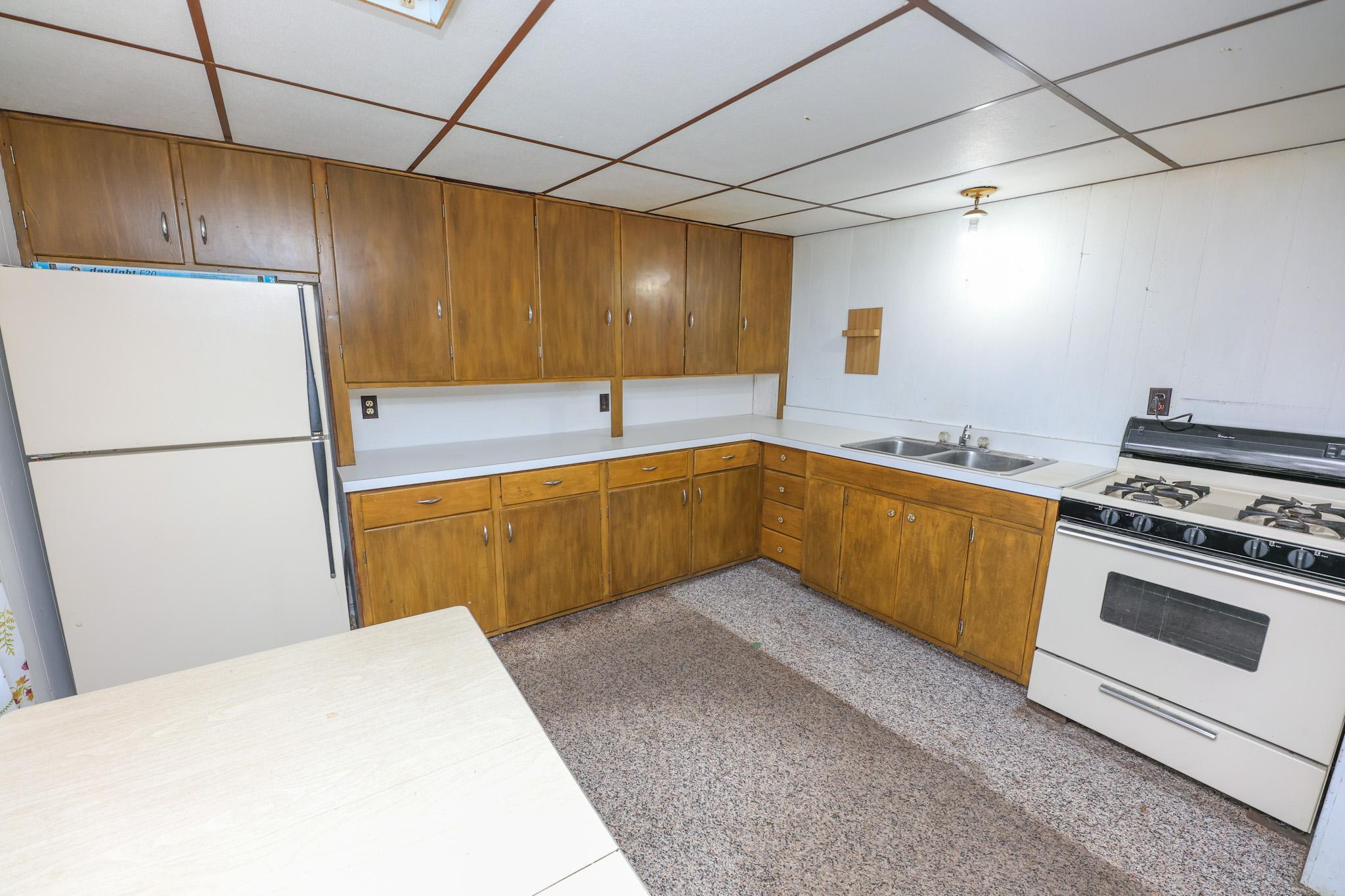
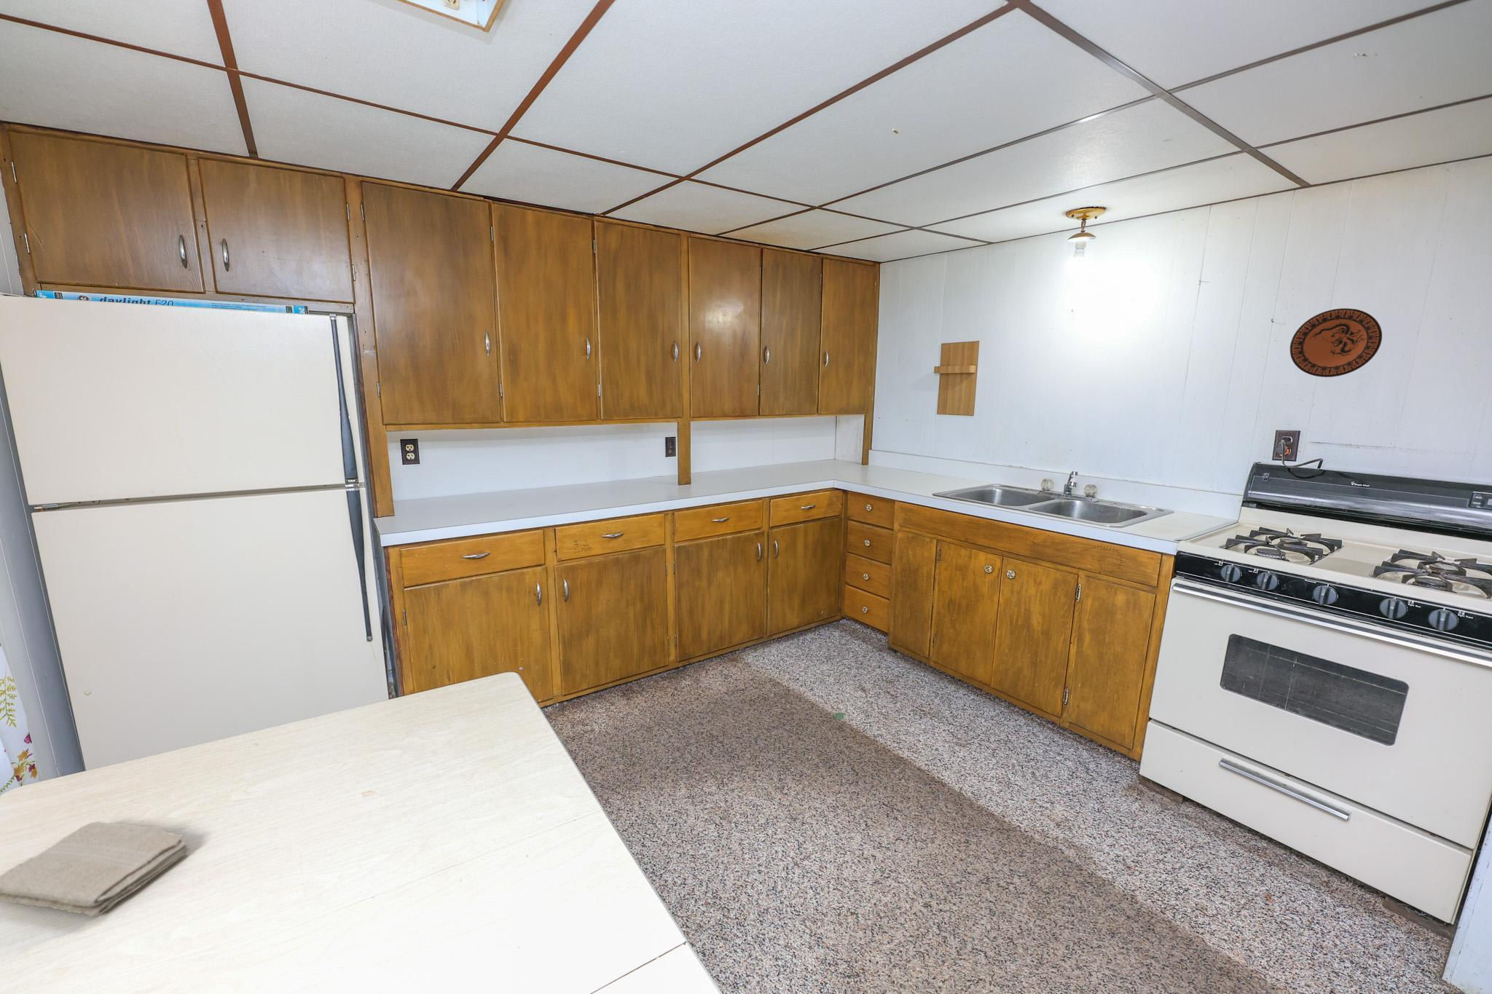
+ washcloth [0,821,192,917]
+ decorative plate [1289,307,1382,378]
